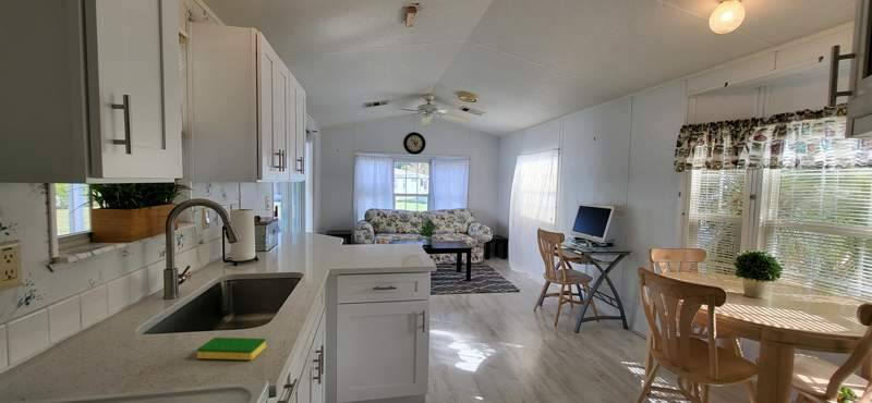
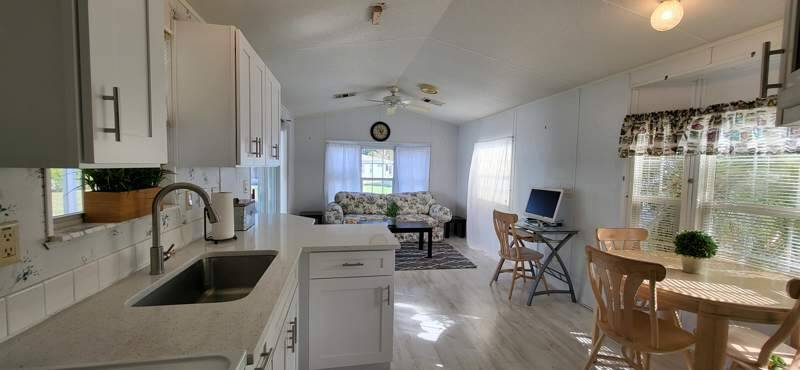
- dish sponge [196,337,267,361]
